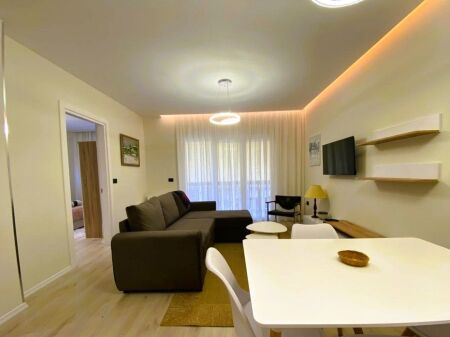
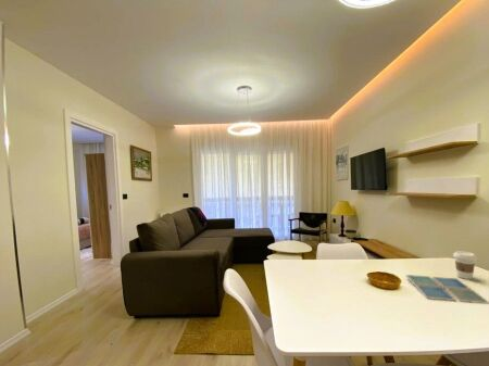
+ drink coaster [405,274,489,305]
+ coffee cup [452,250,478,280]
